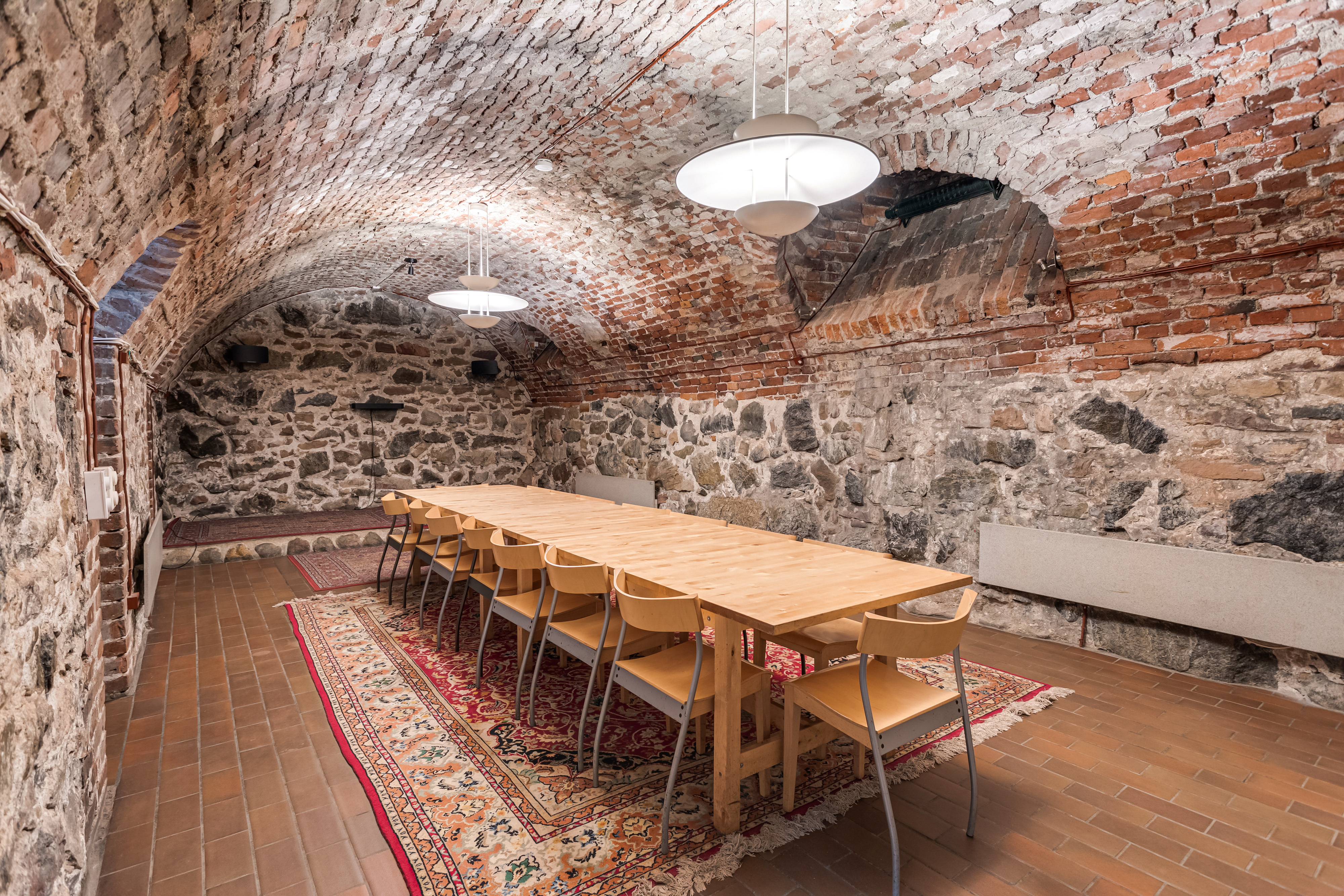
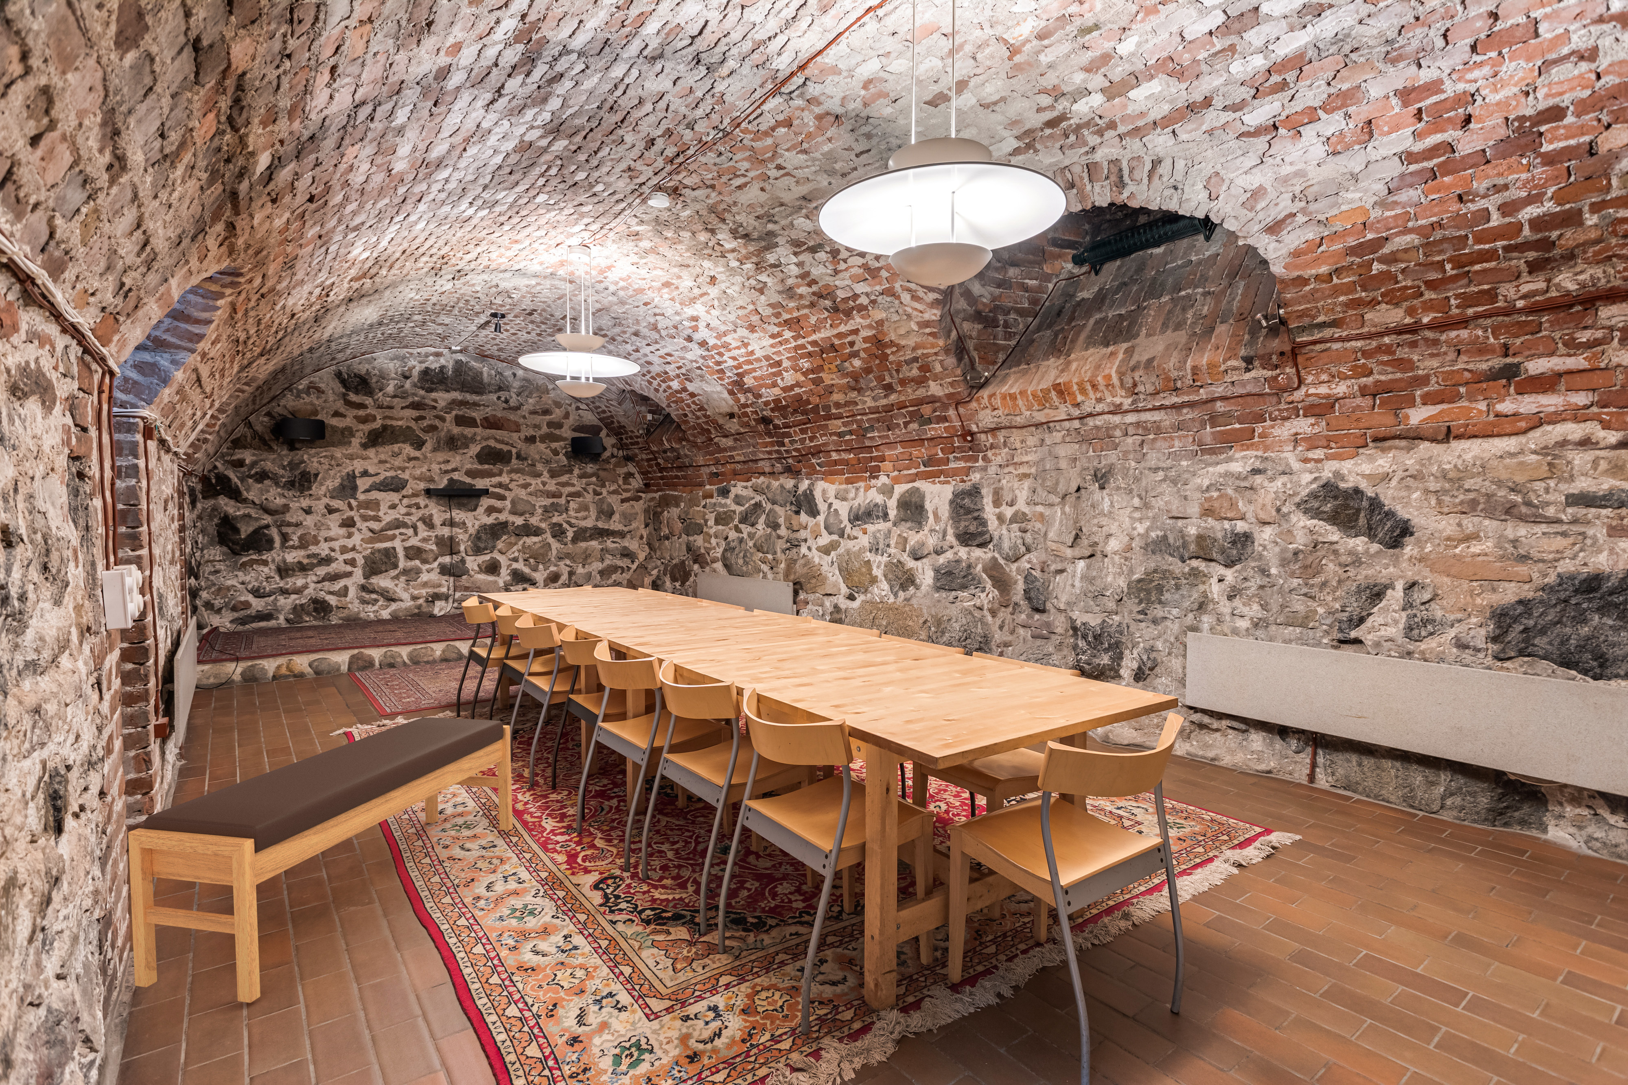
+ bench [128,717,512,1003]
